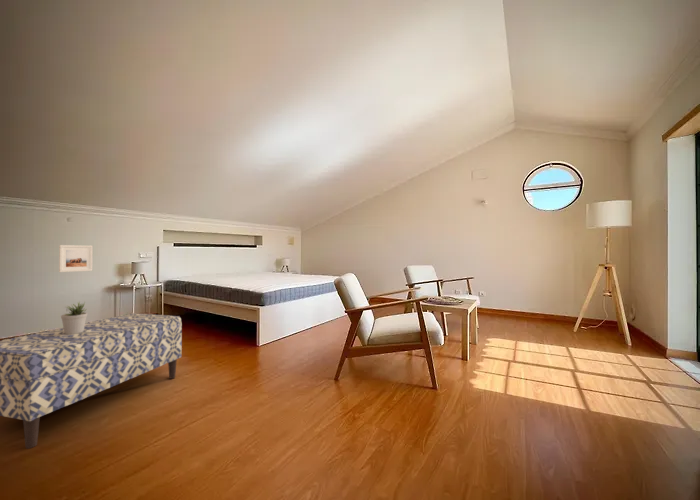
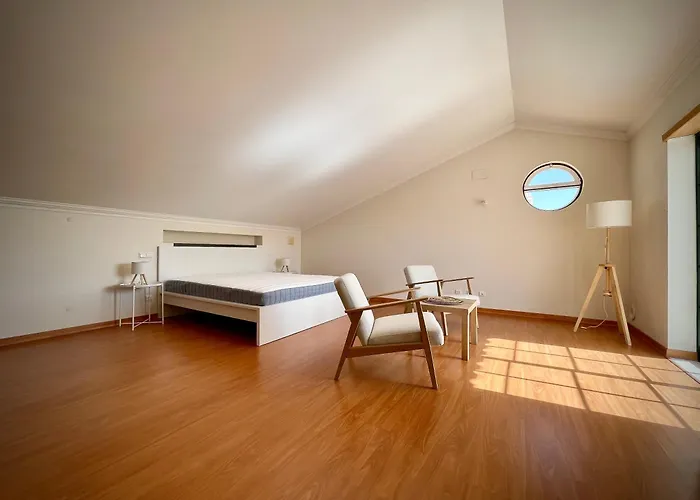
- potted plant [60,300,88,334]
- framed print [58,244,93,273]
- bench [0,312,183,449]
